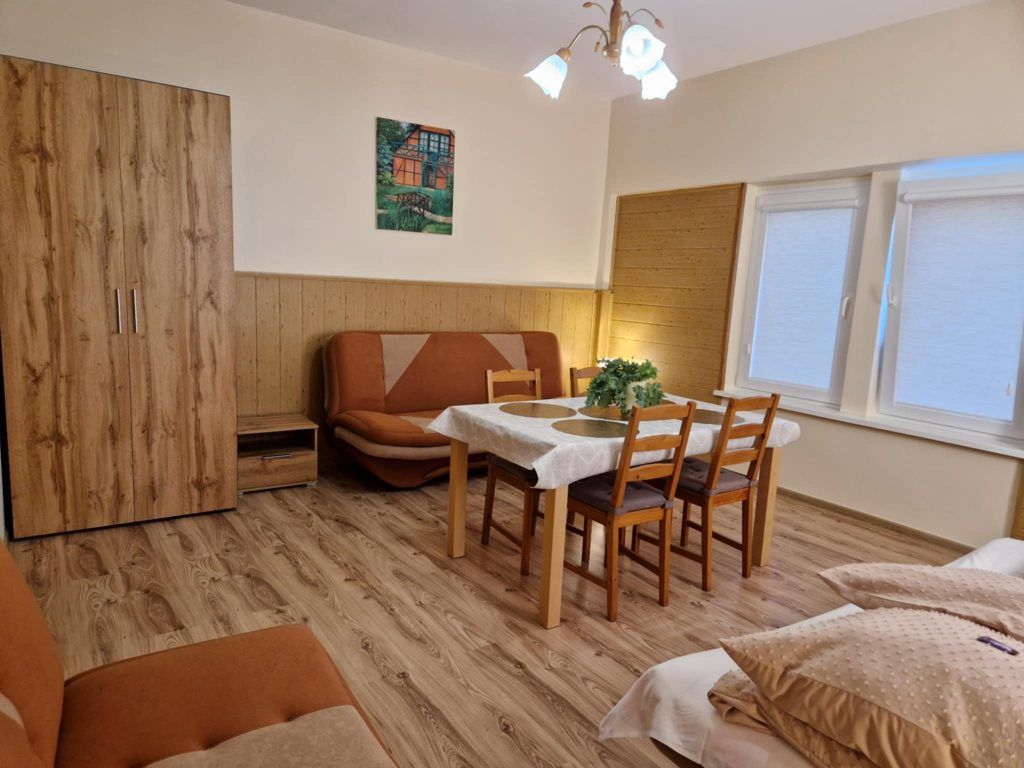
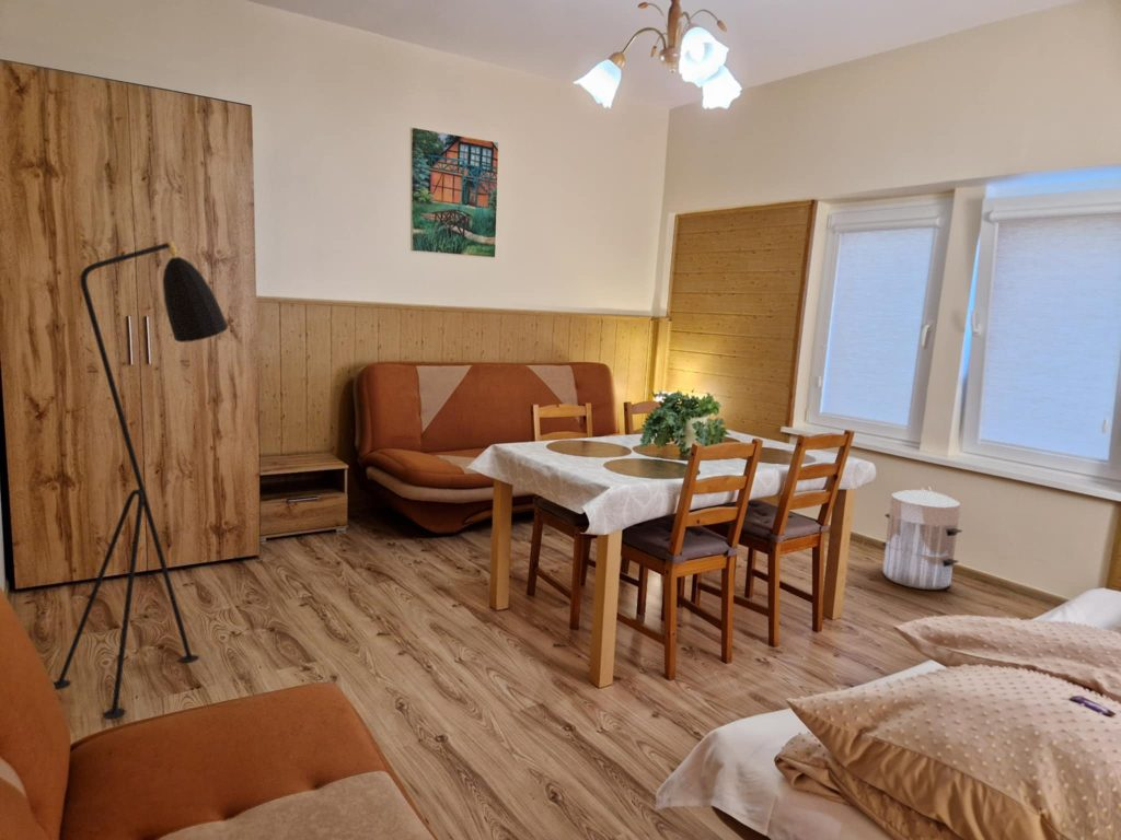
+ waste bin [880,486,963,591]
+ floor lamp [51,240,229,721]
